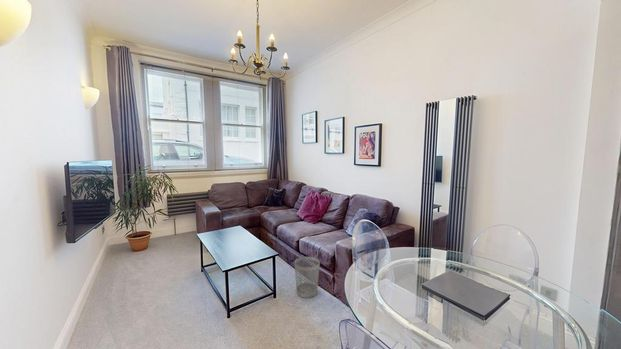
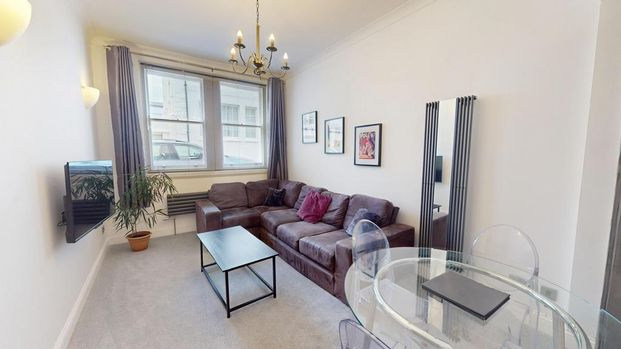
- wastebasket [293,256,321,299]
